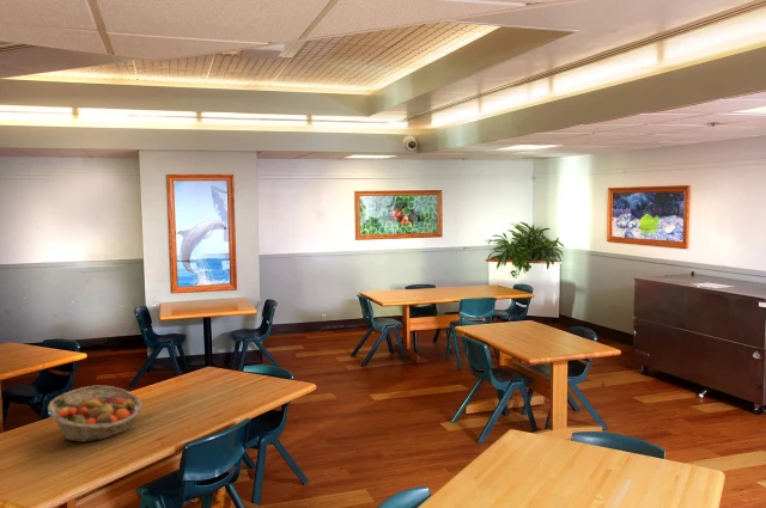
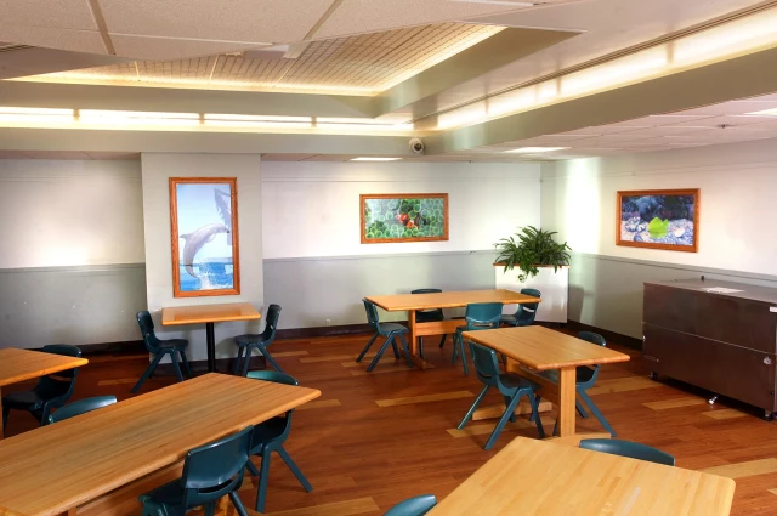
- fruit basket [47,385,144,443]
